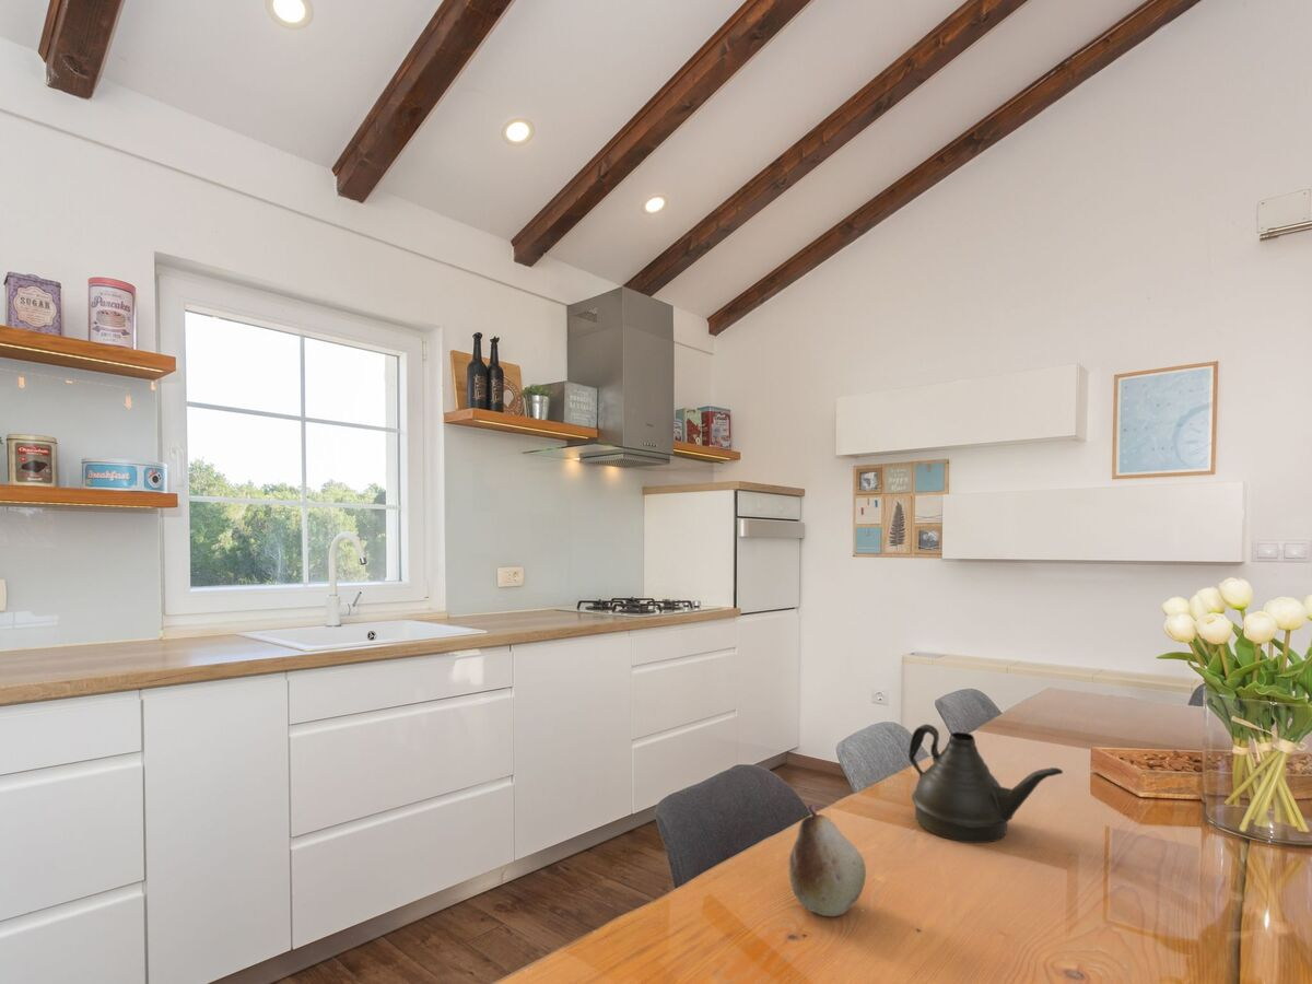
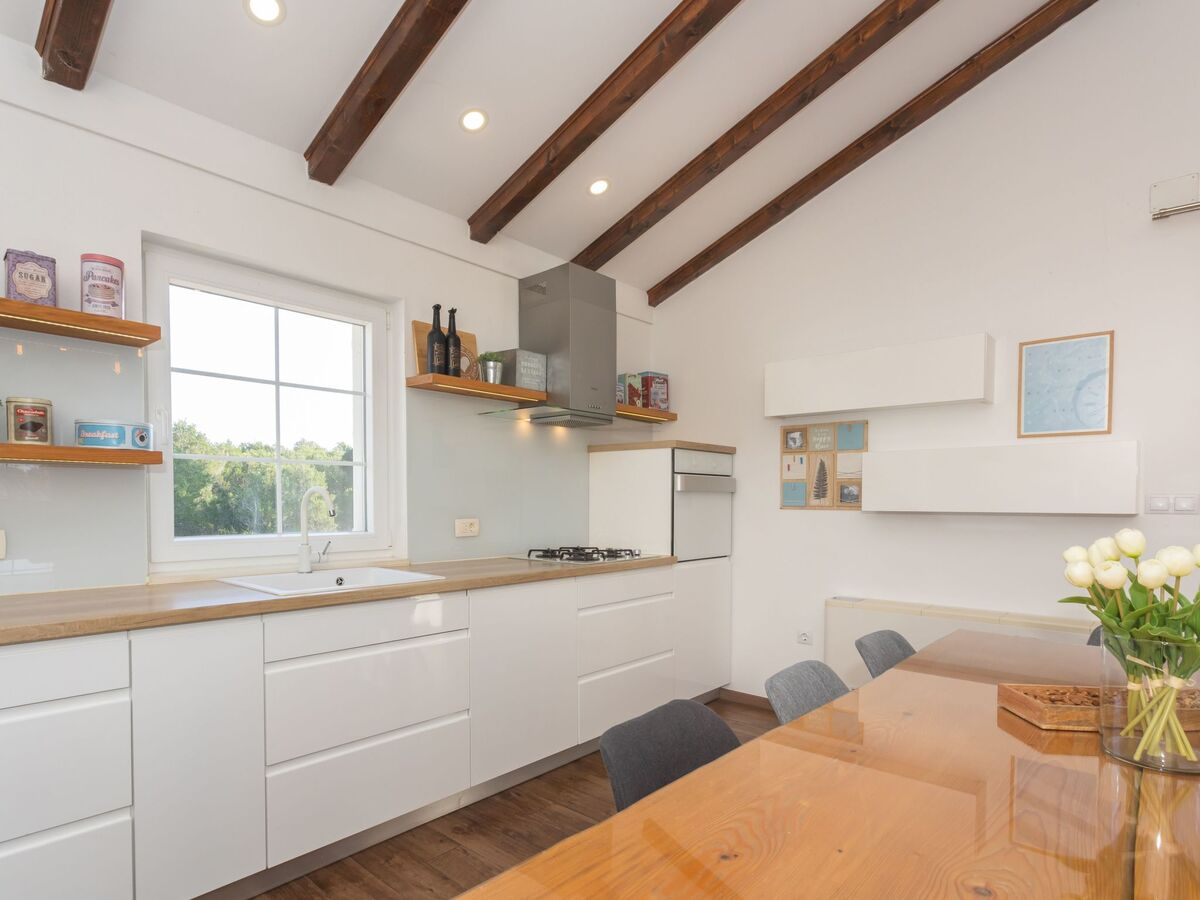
- teapot [907,723,1064,844]
- fruit [788,804,867,917]
